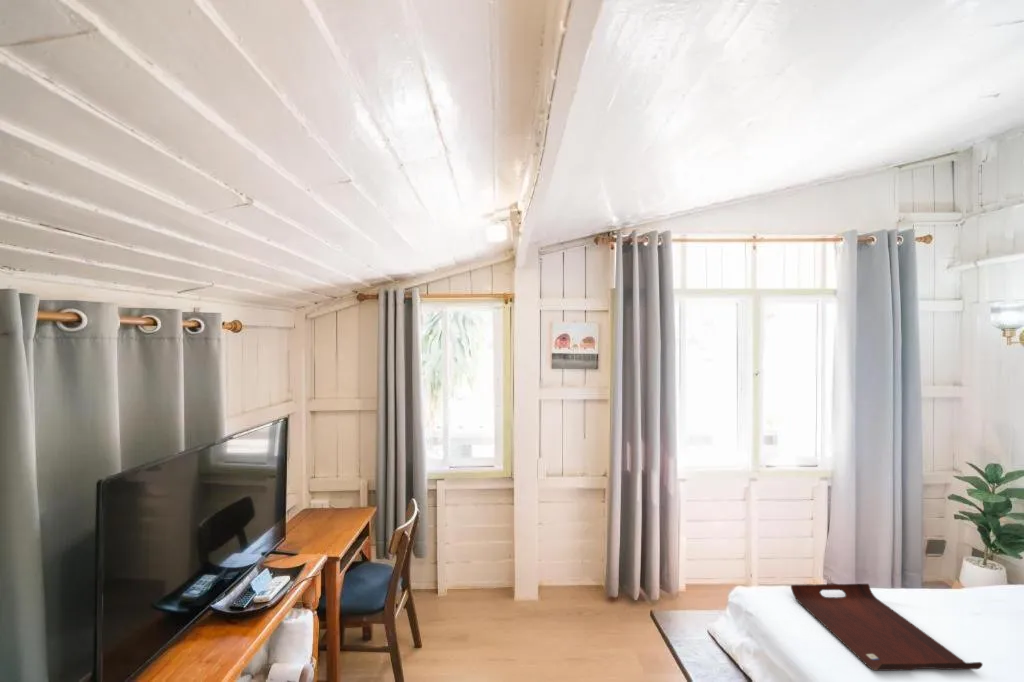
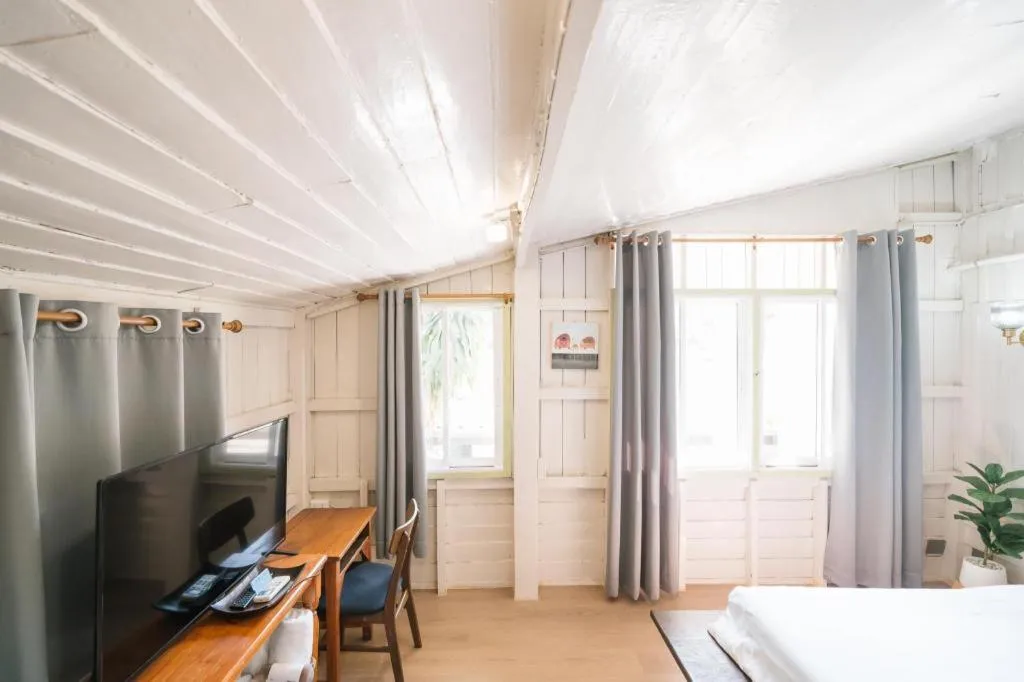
- serving tray [790,583,984,672]
